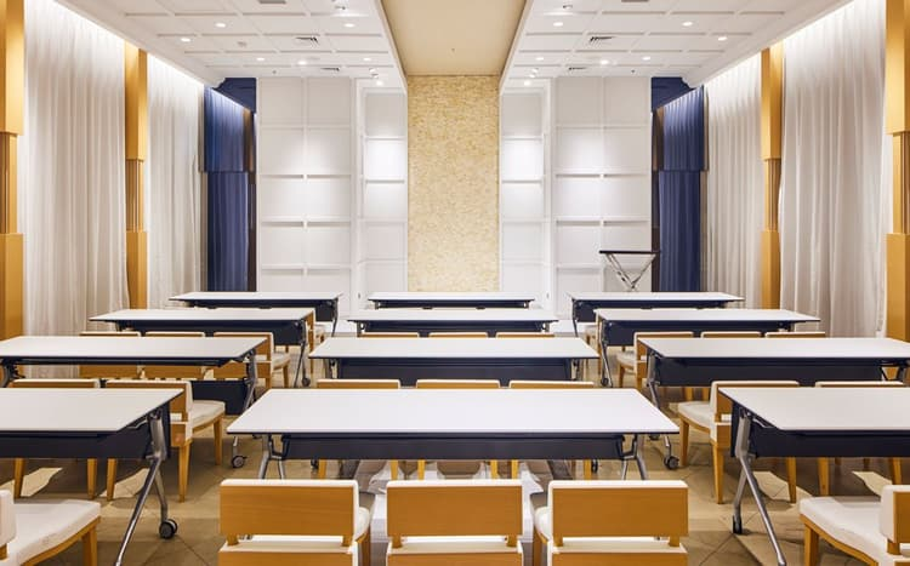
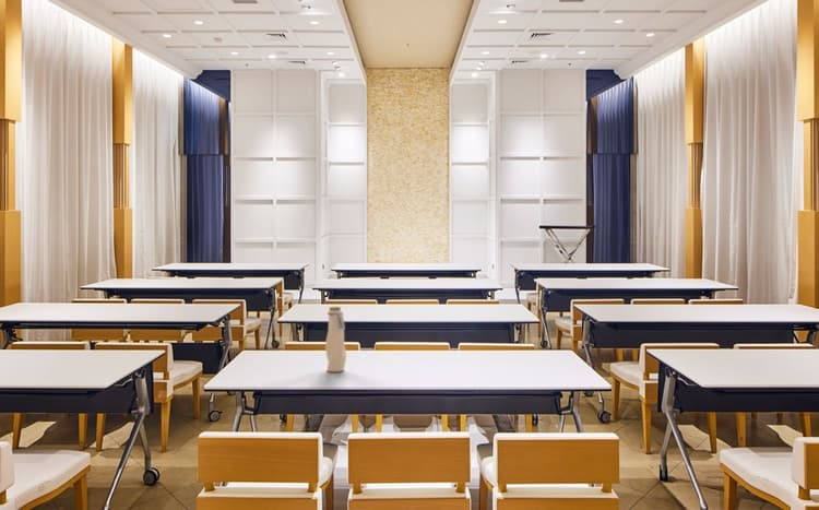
+ water bottle [324,305,347,373]
